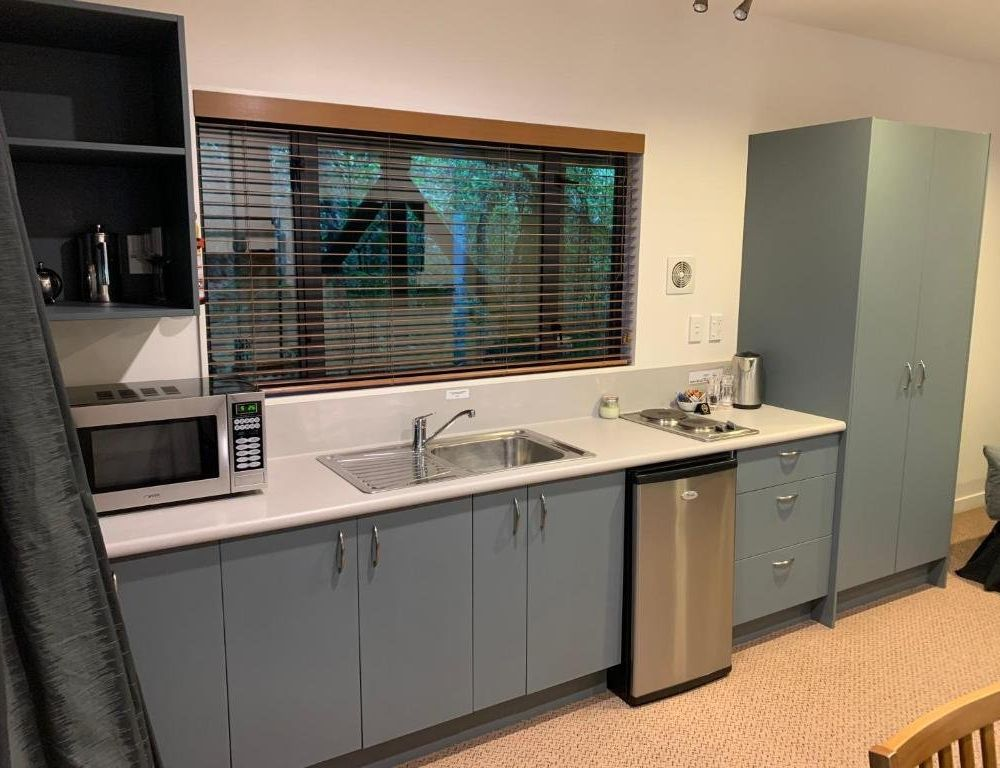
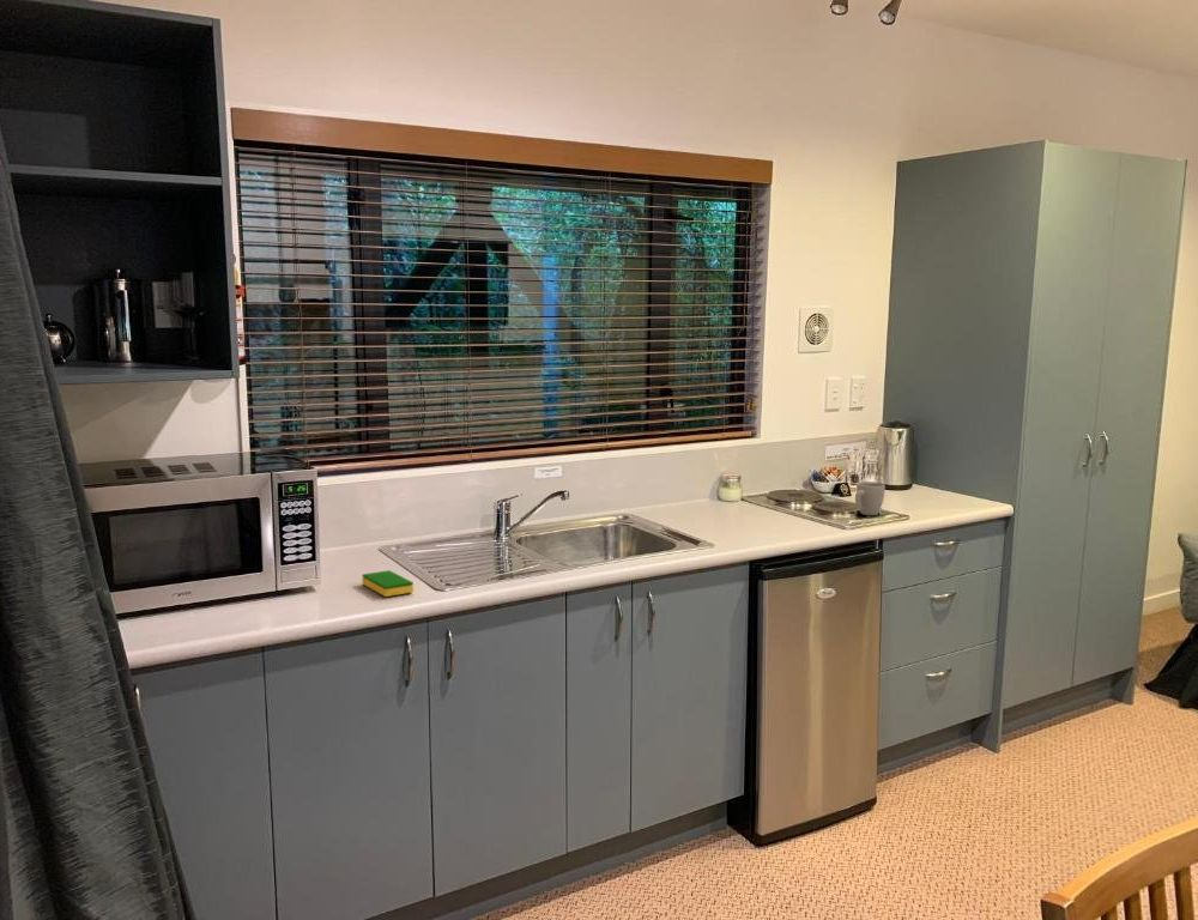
+ mug [854,480,887,516]
+ dish sponge [361,569,415,598]
